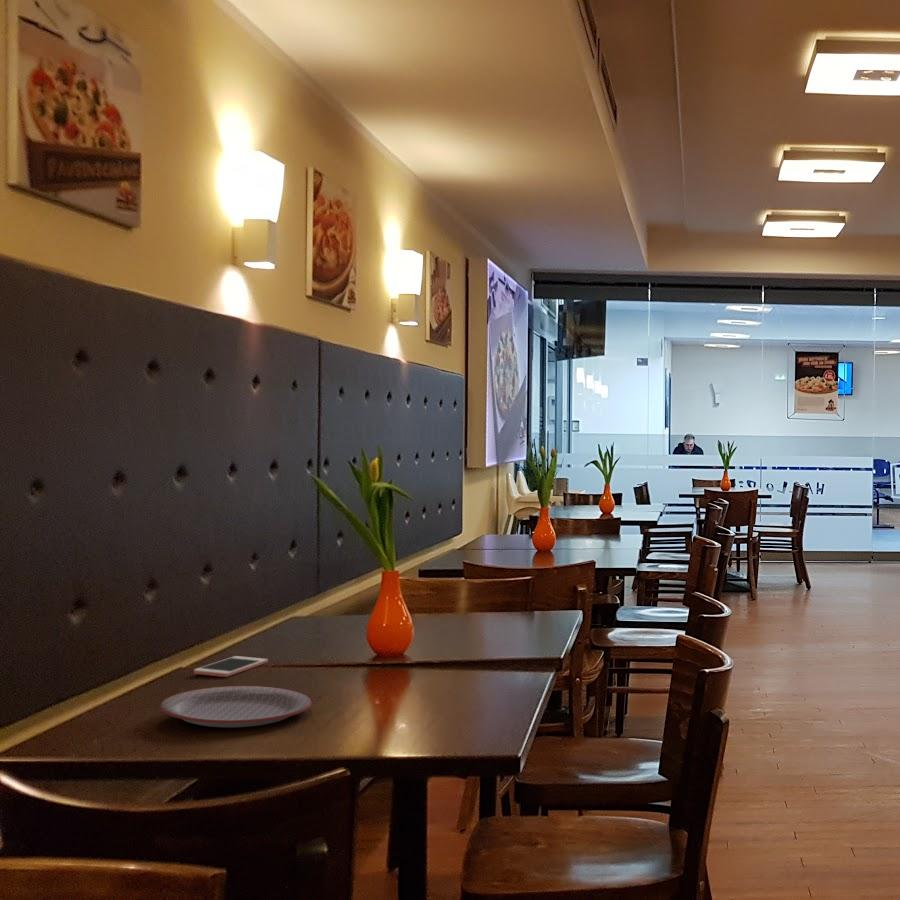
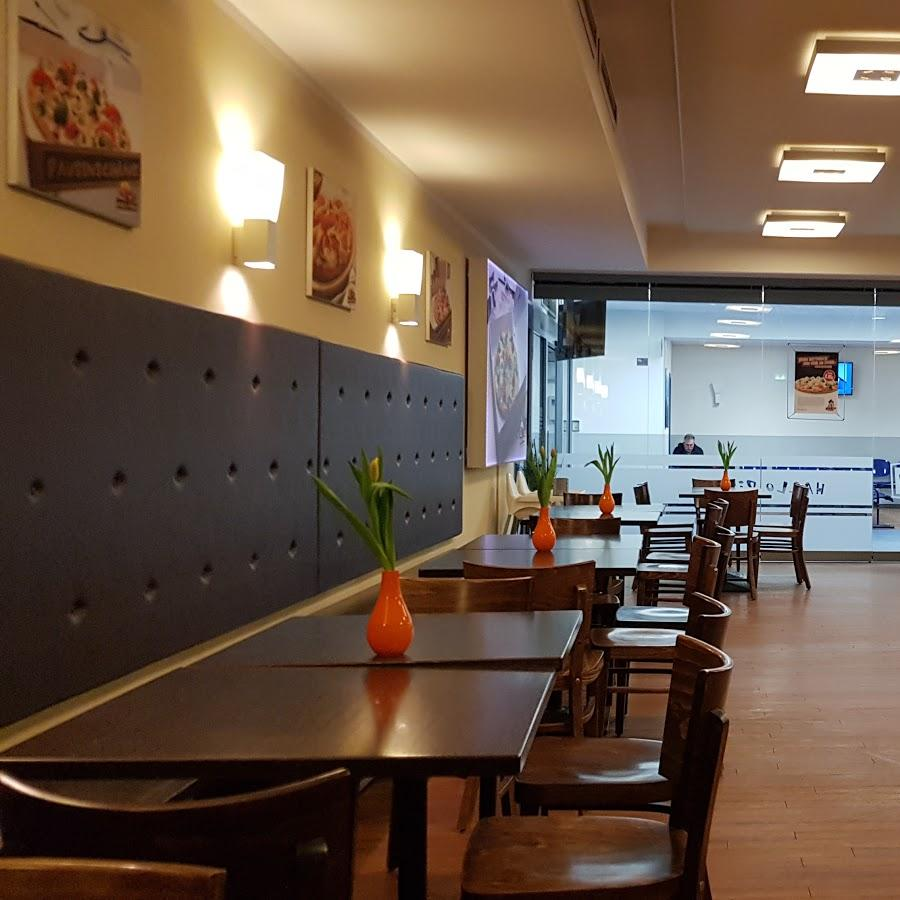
- cell phone [193,655,269,678]
- plate [159,685,312,729]
